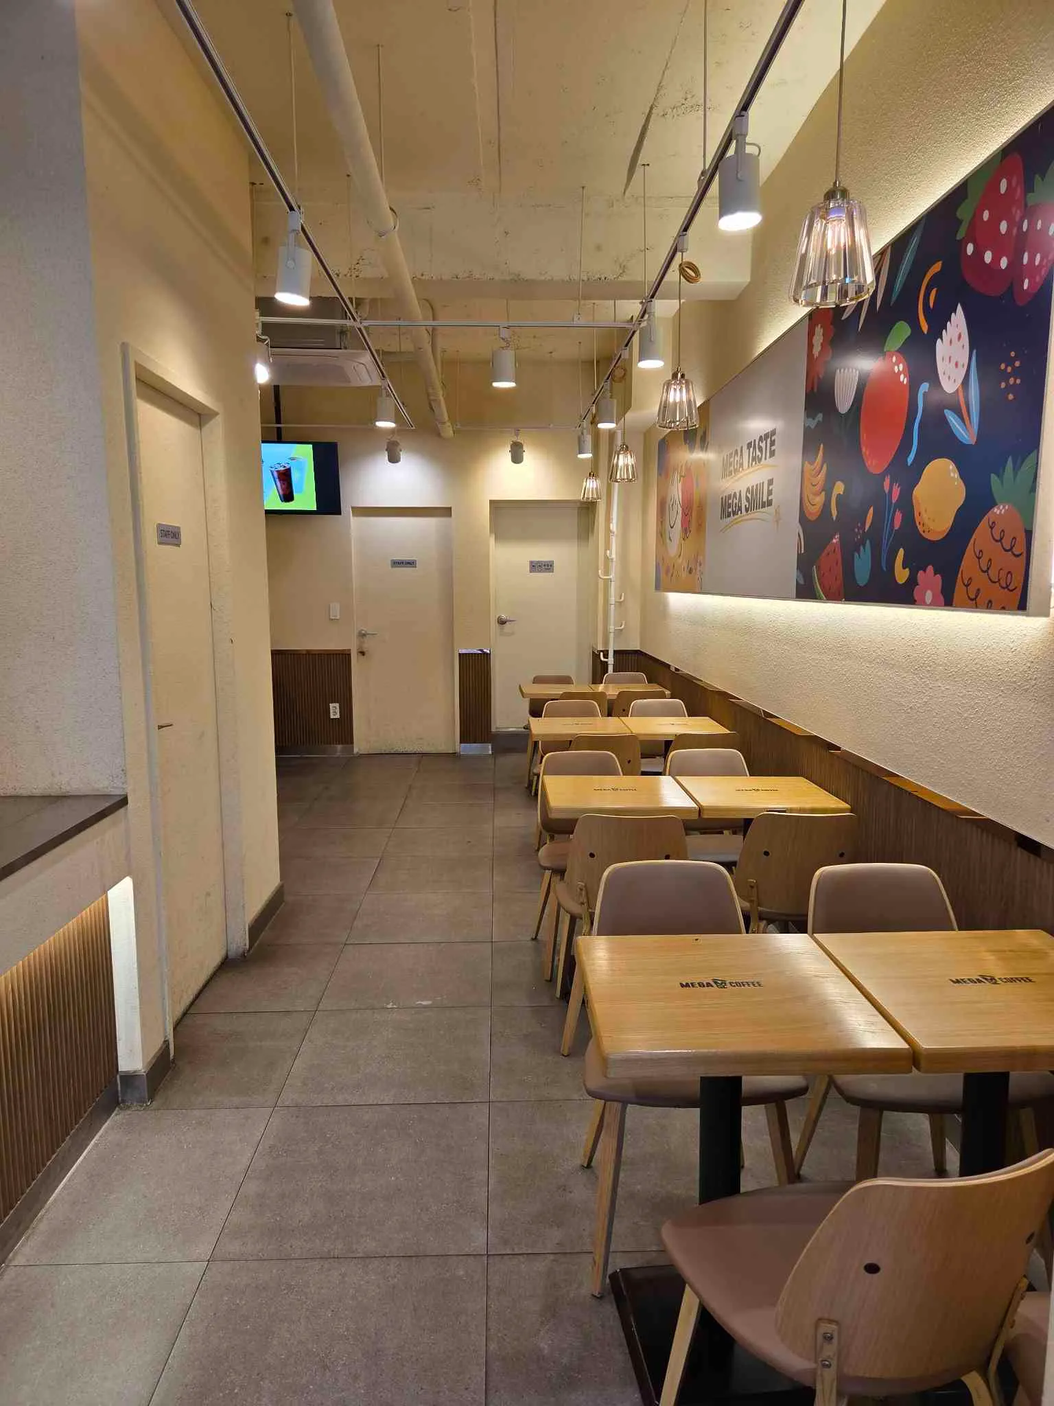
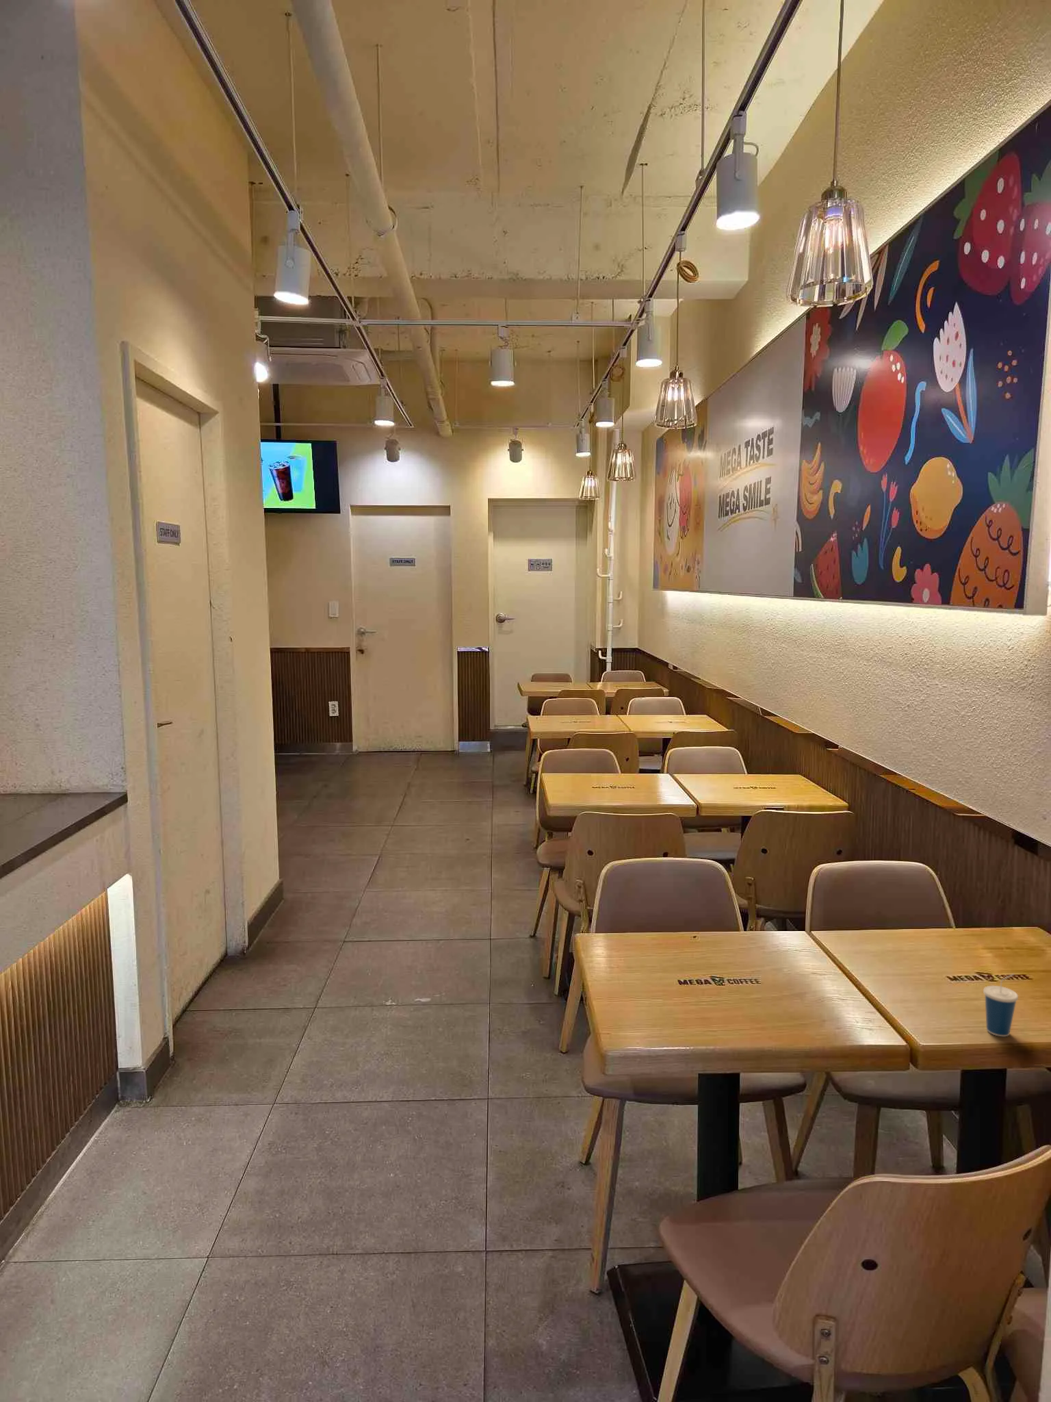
+ cup [983,973,1019,1037]
